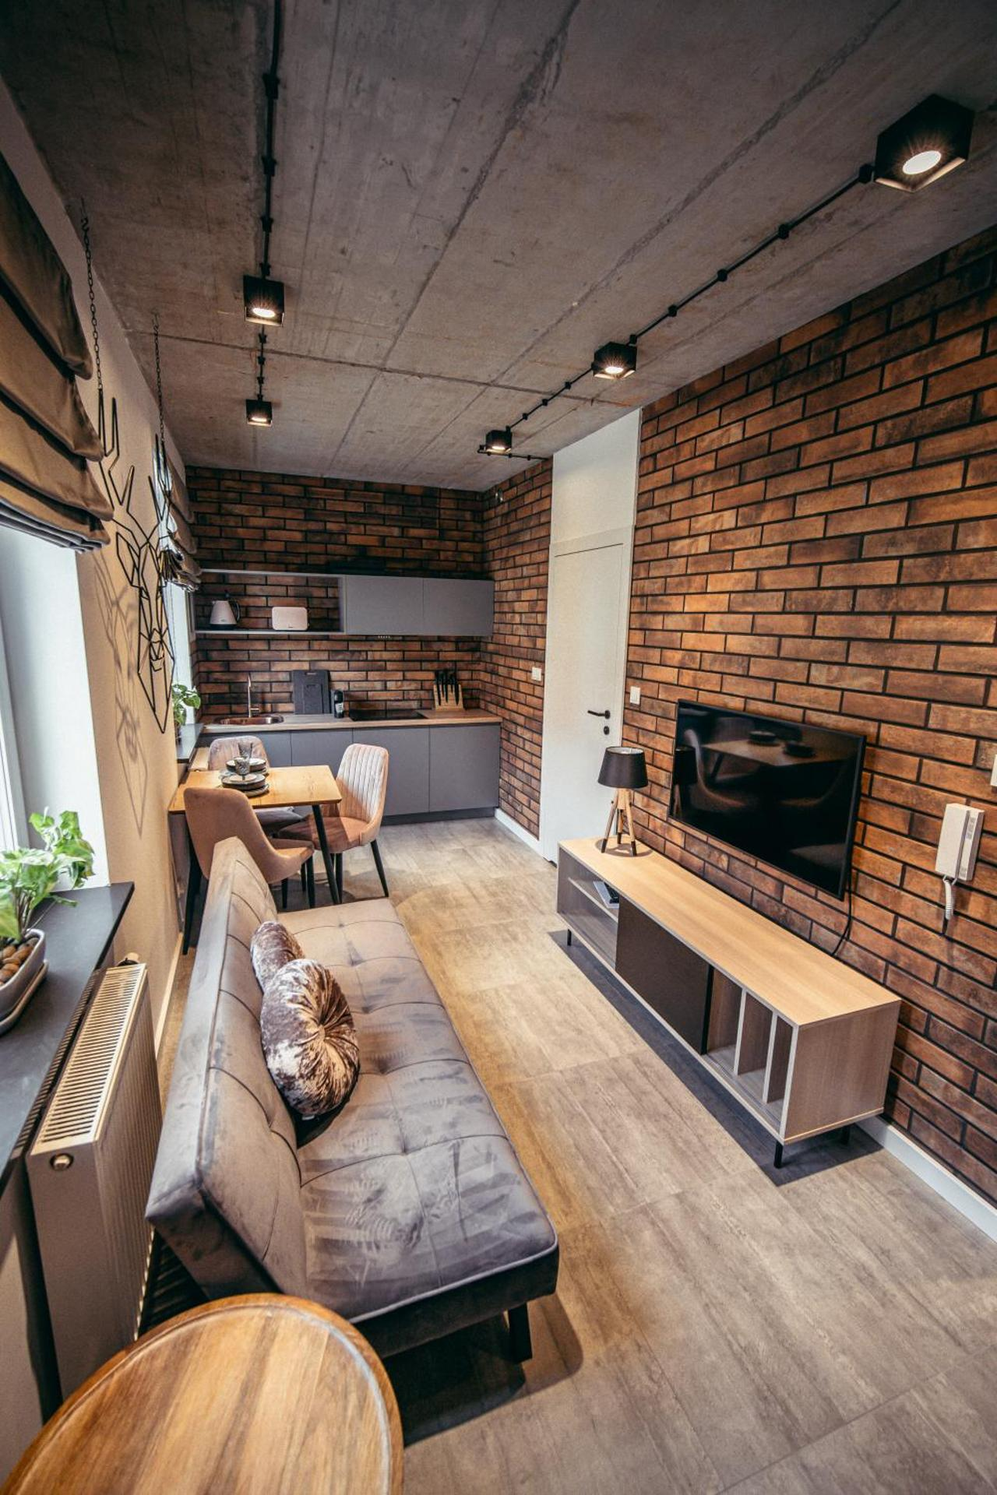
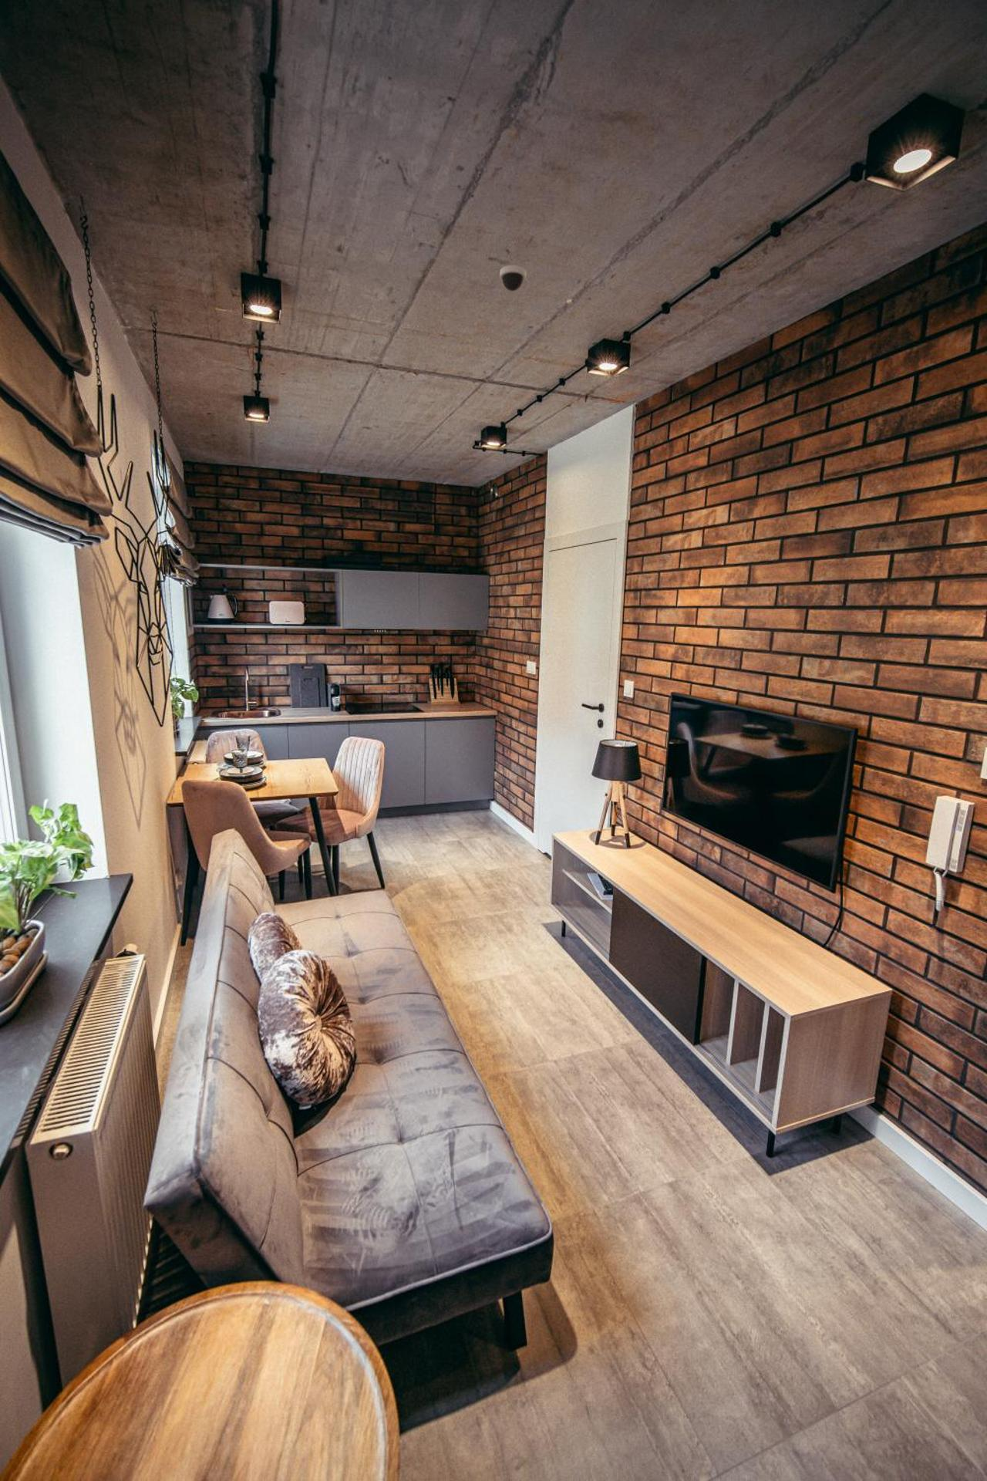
+ dome security camera [499,264,527,292]
